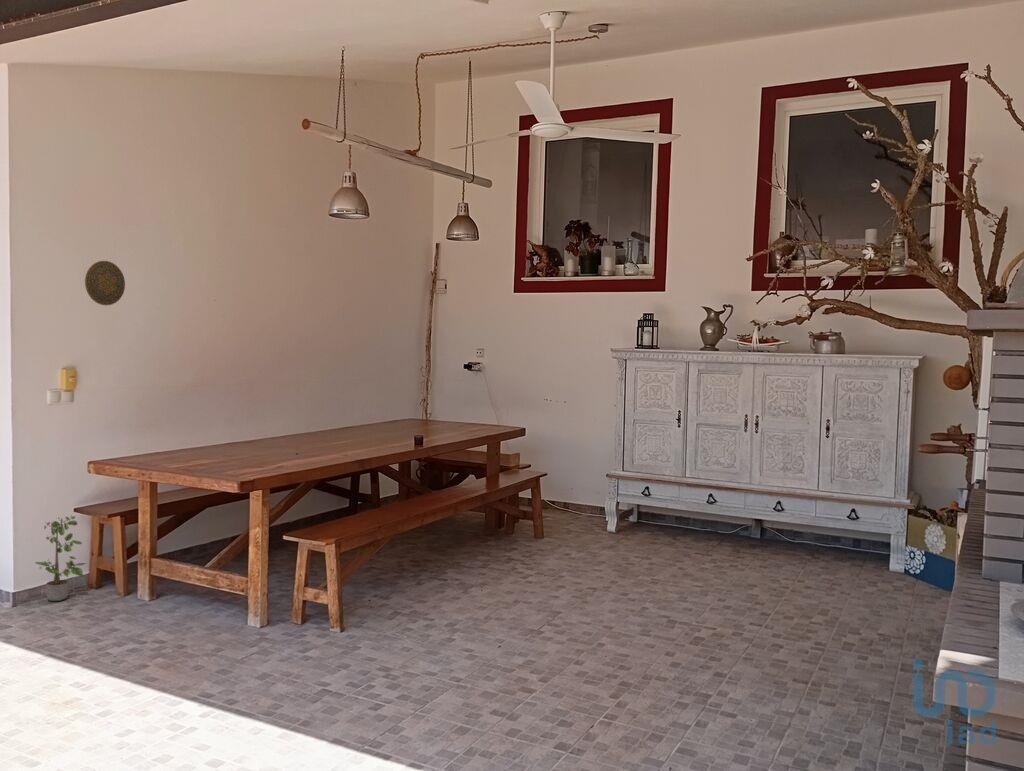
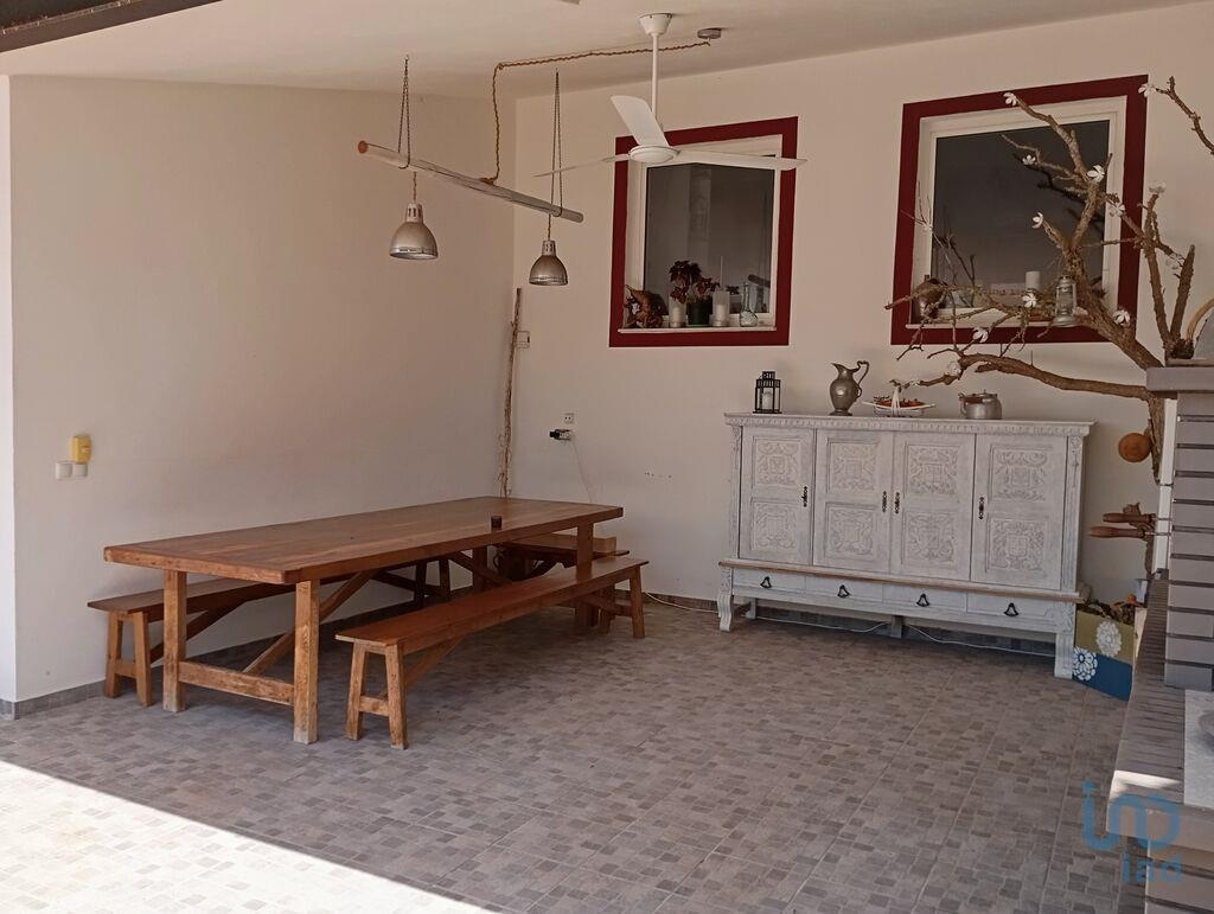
- decorative plate [84,260,126,306]
- potted plant [35,515,87,602]
